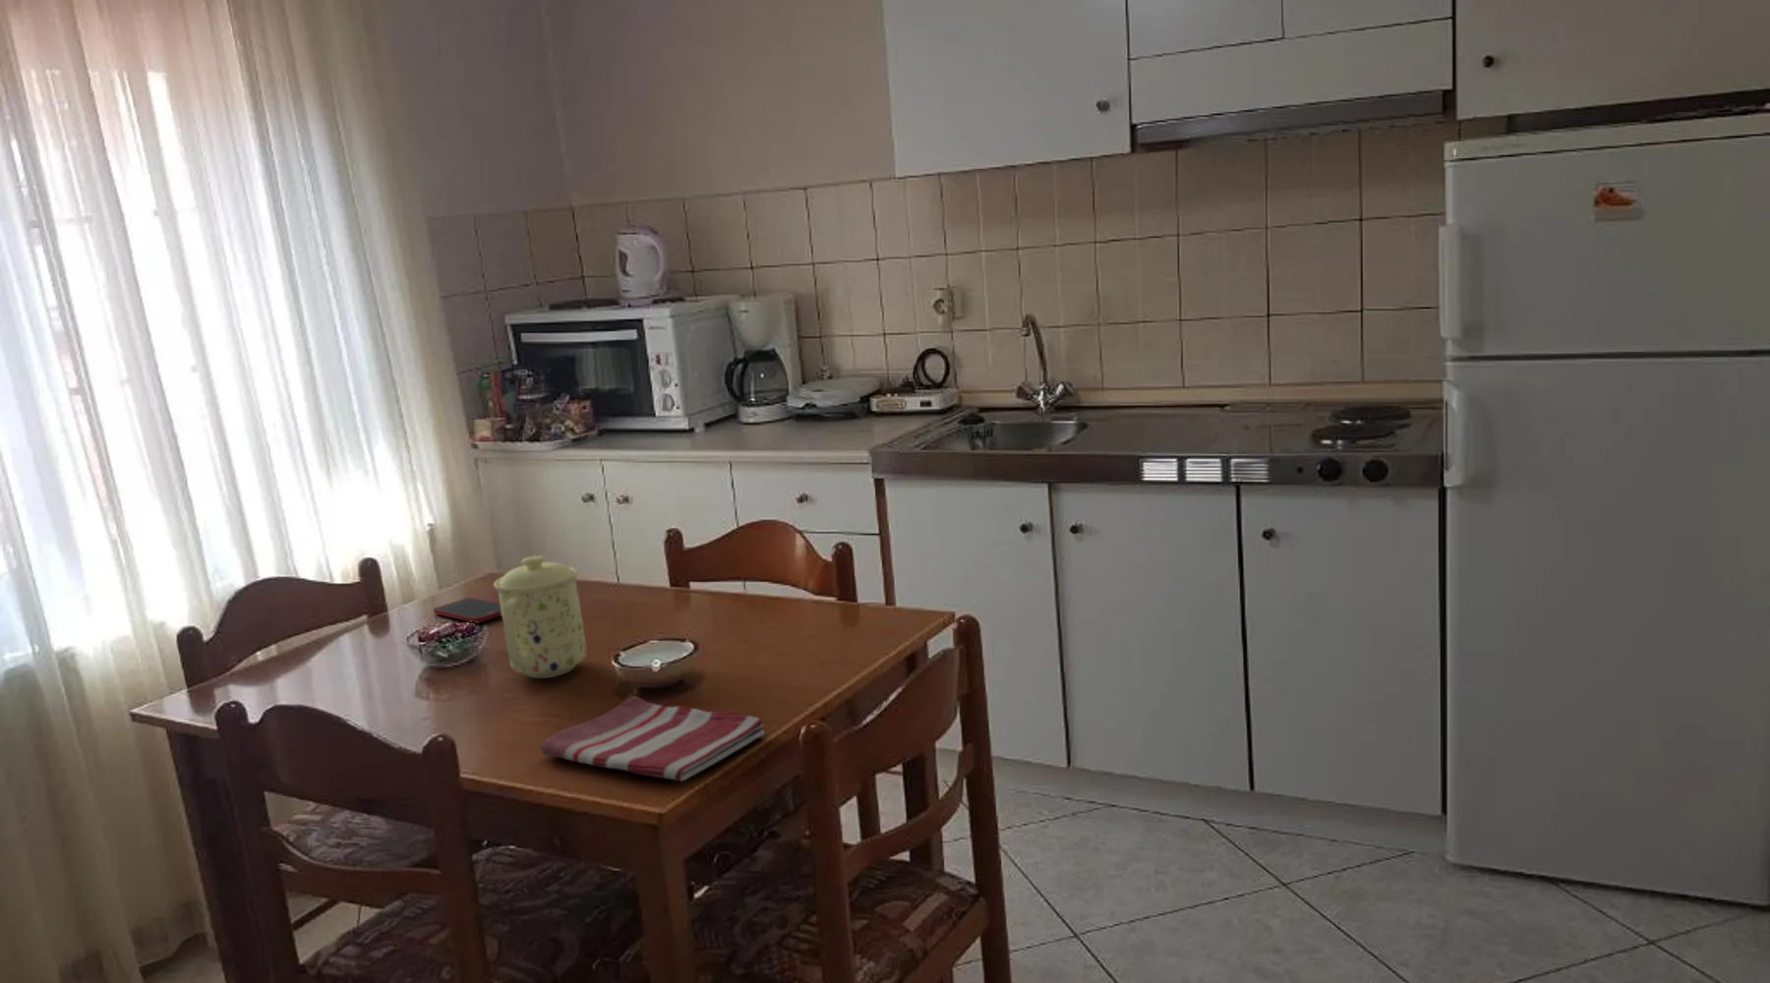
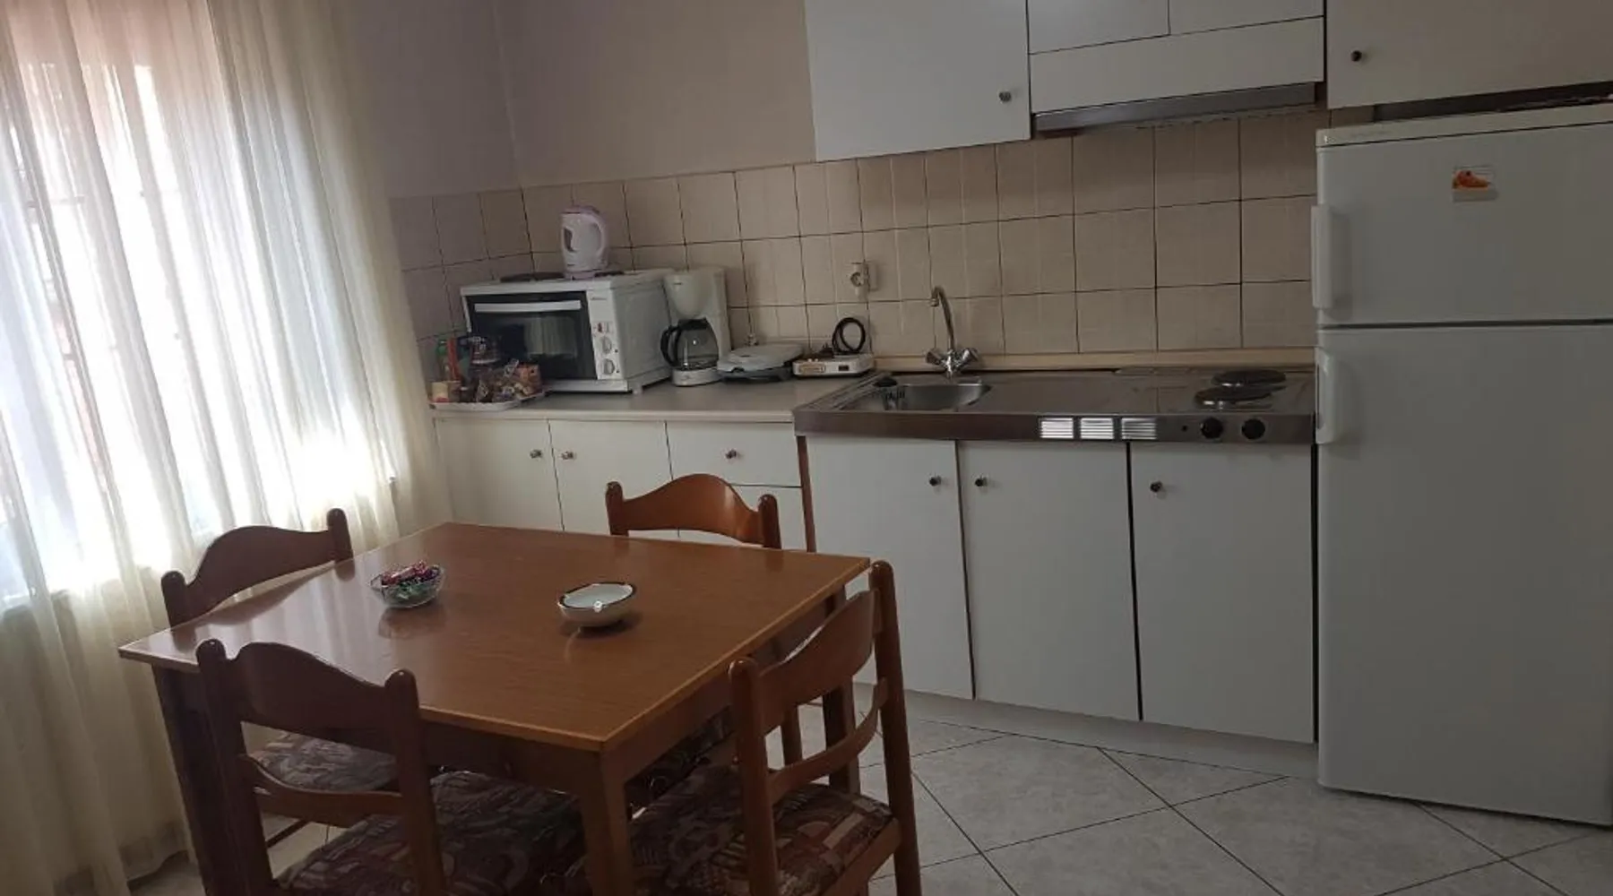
- cell phone [432,597,502,623]
- mug [493,554,588,679]
- dish towel [540,695,766,782]
